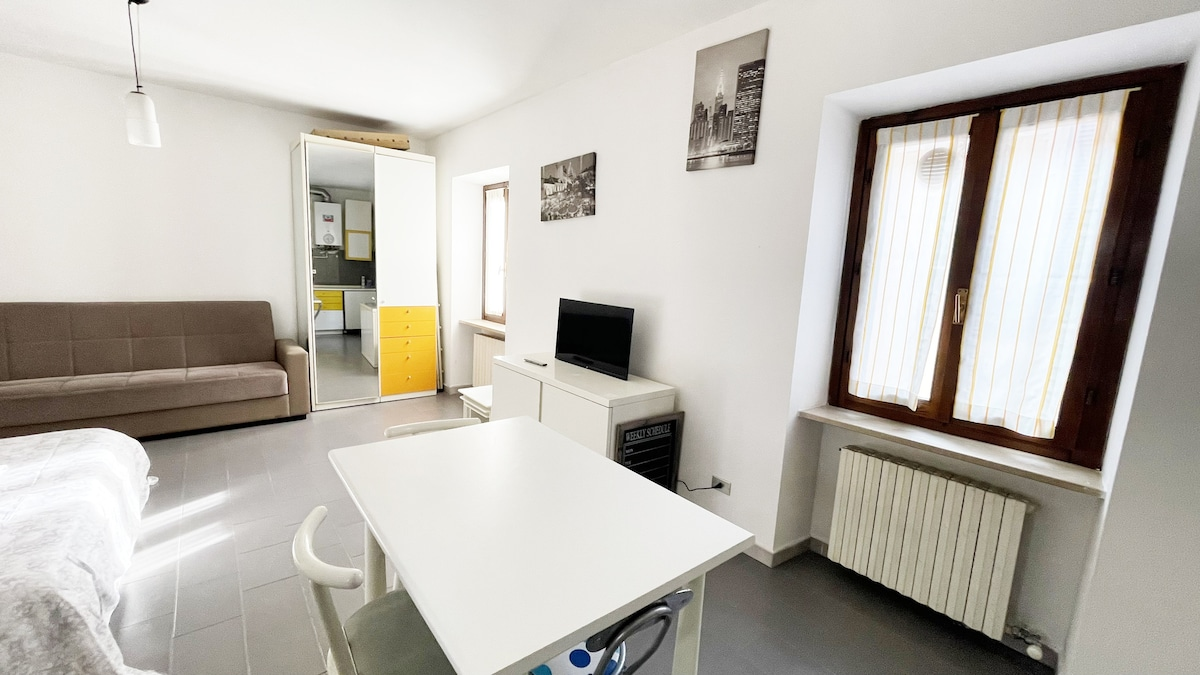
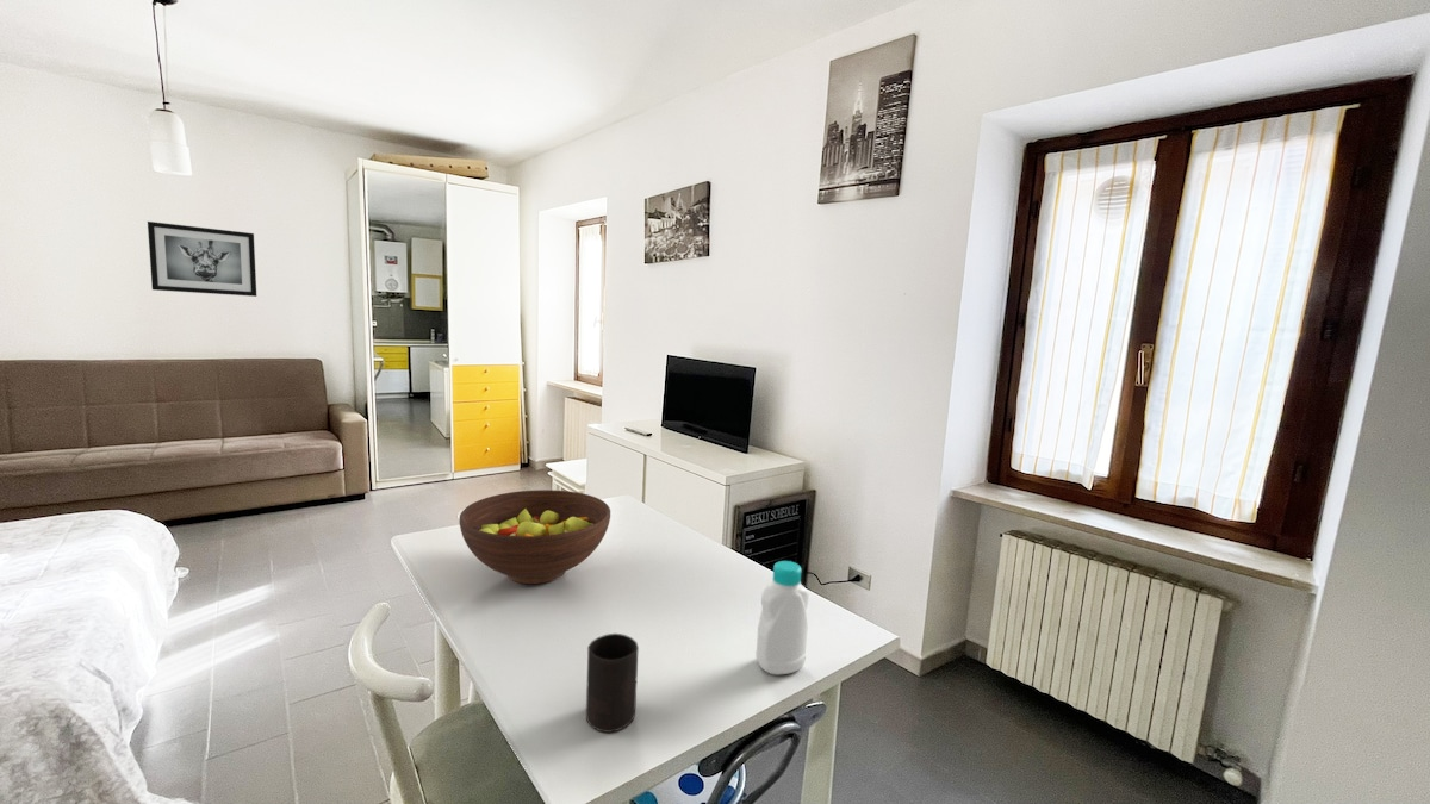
+ bottle [754,560,810,675]
+ wall art [147,220,257,298]
+ cup [585,632,640,734]
+ fruit bowl [459,488,611,585]
